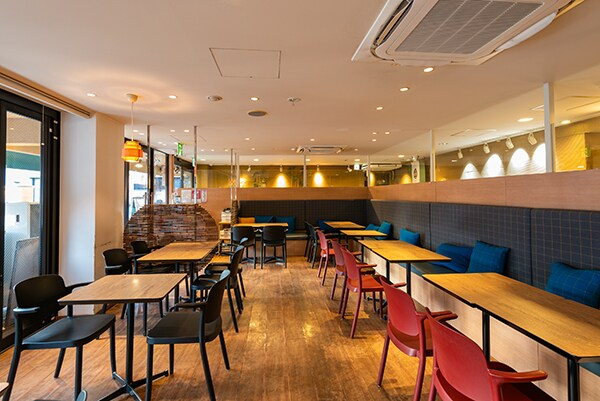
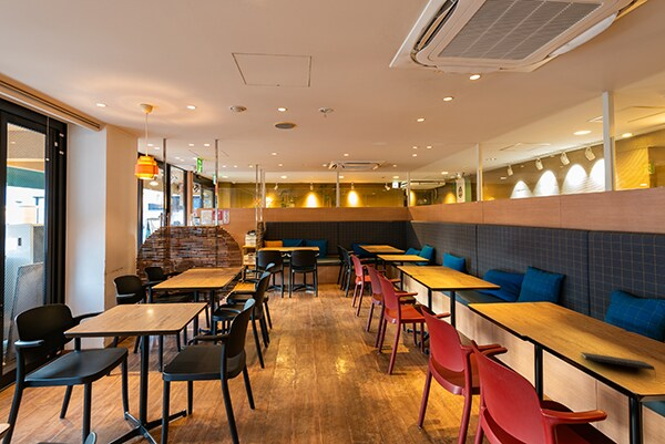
+ notepad [580,351,657,378]
